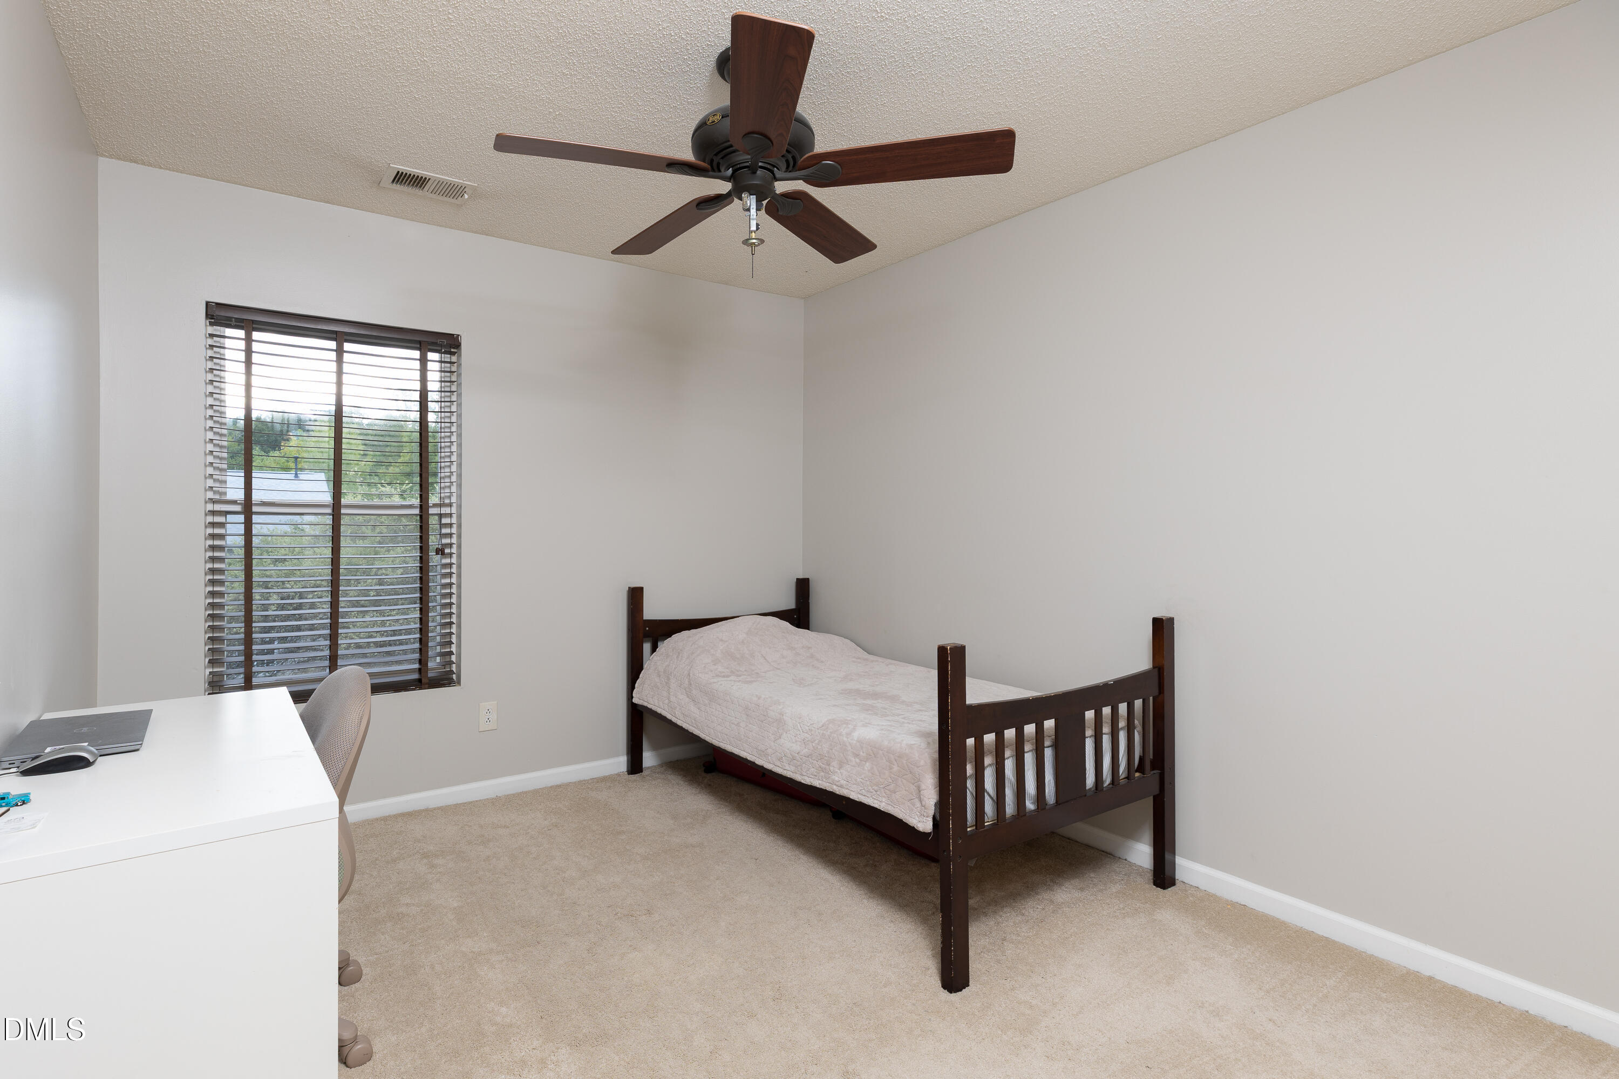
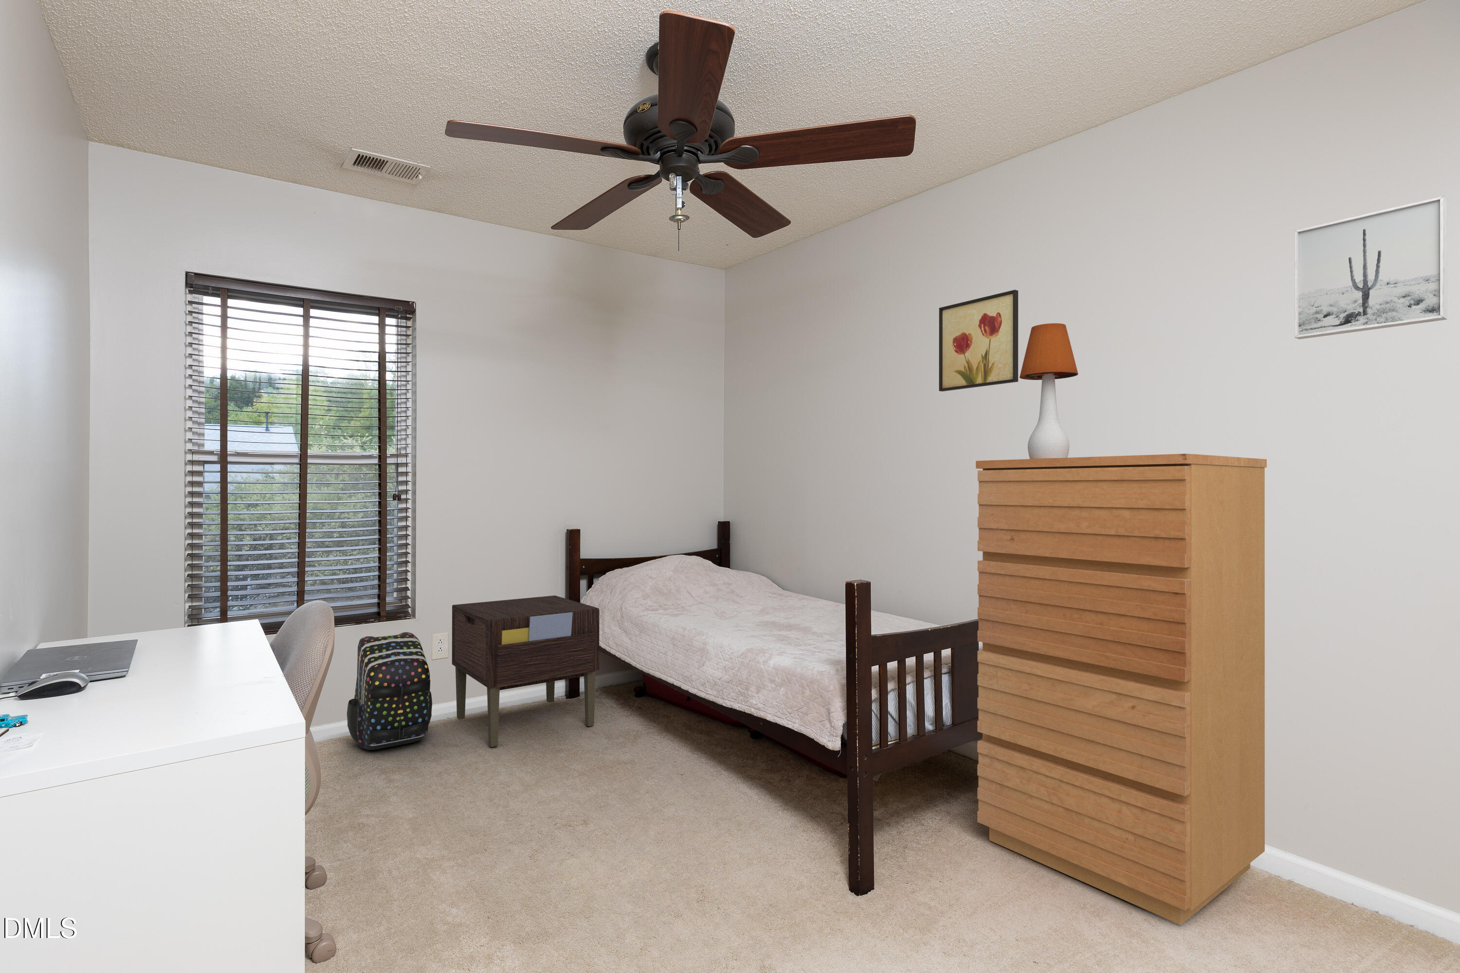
+ dresser [976,453,1268,925]
+ backpack [347,632,432,750]
+ table lamp [1019,323,1079,458]
+ wall art [1294,195,1447,340]
+ wall art [939,290,1019,392]
+ nightstand [452,595,600,747]
